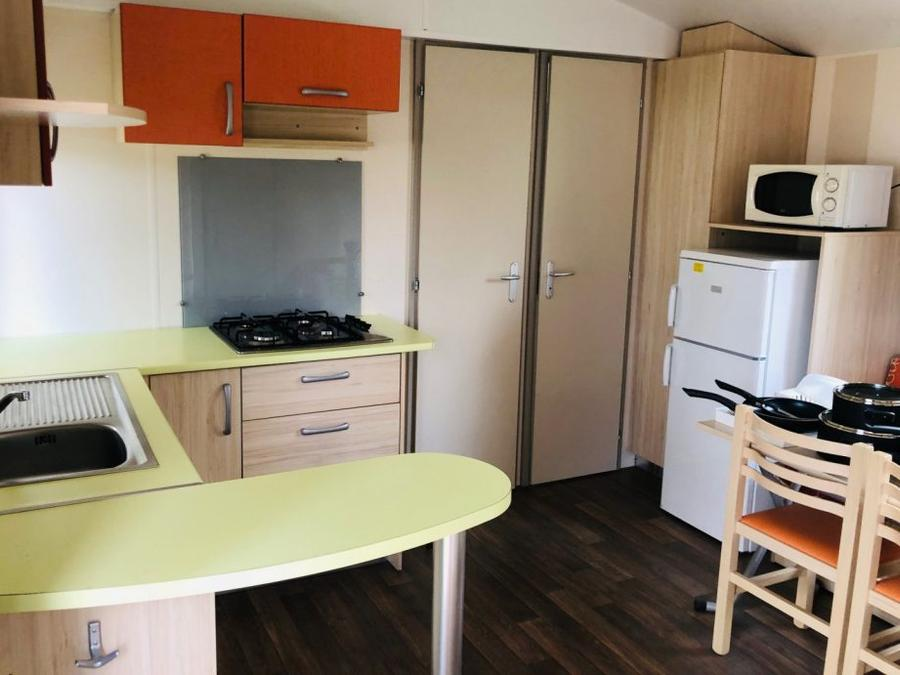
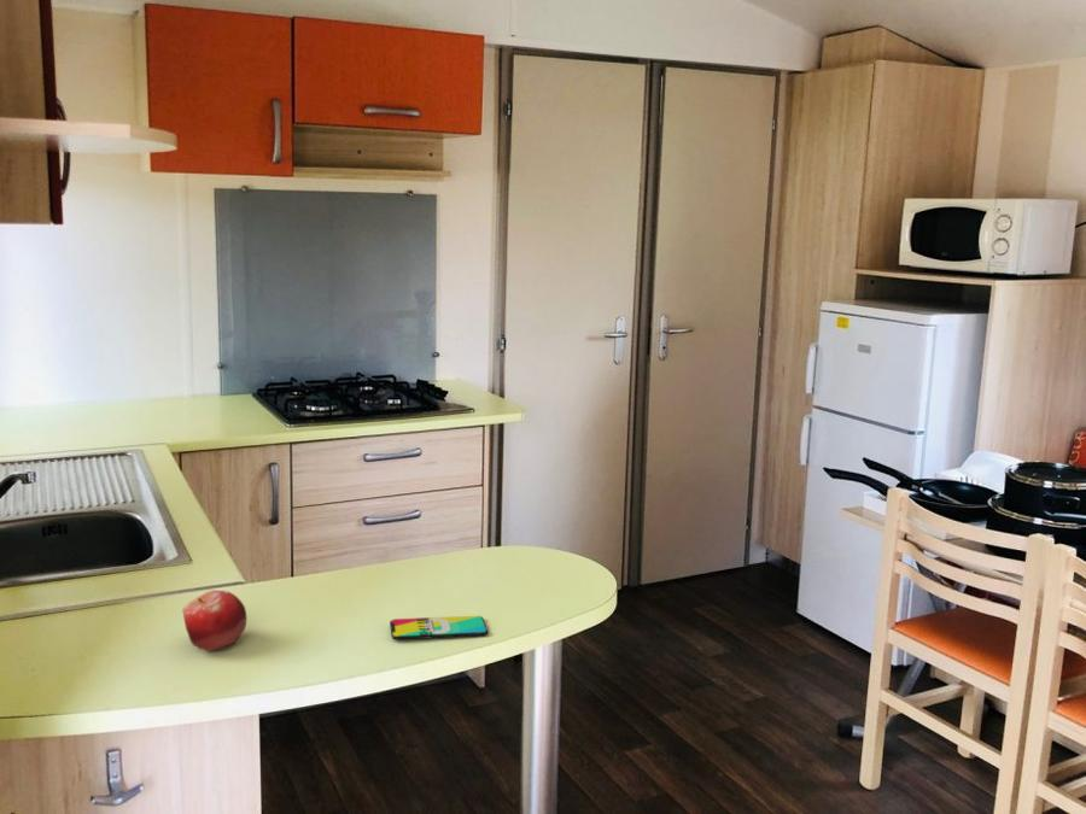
+ fruit [182,590,247,652]
+ smartphone [389,615,490,642]
